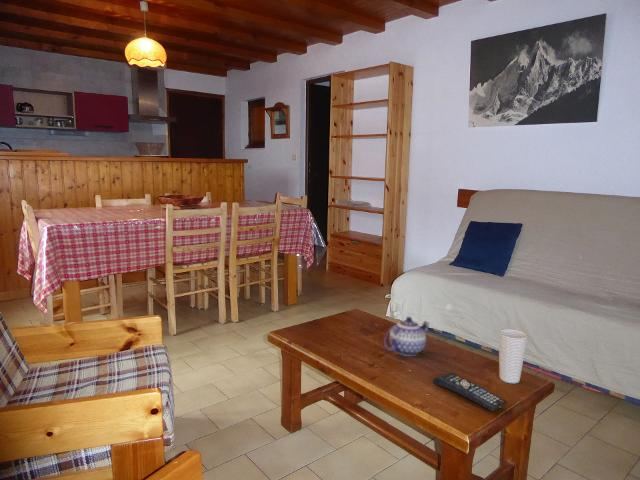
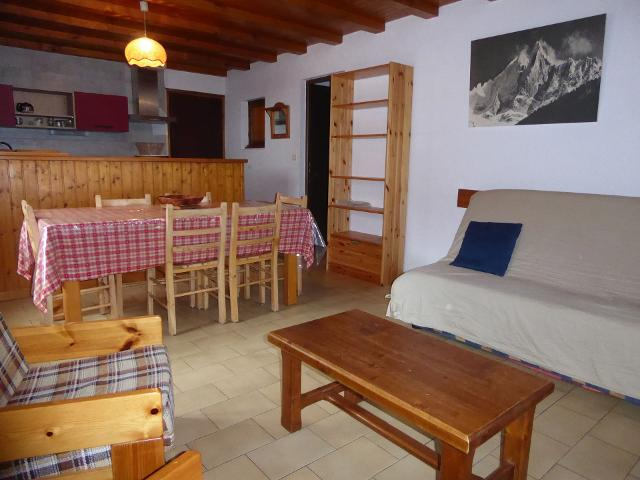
- teapot [383,316,430,357]
- cup [498,328,529,384]
- remote control [432,371,508,412]
